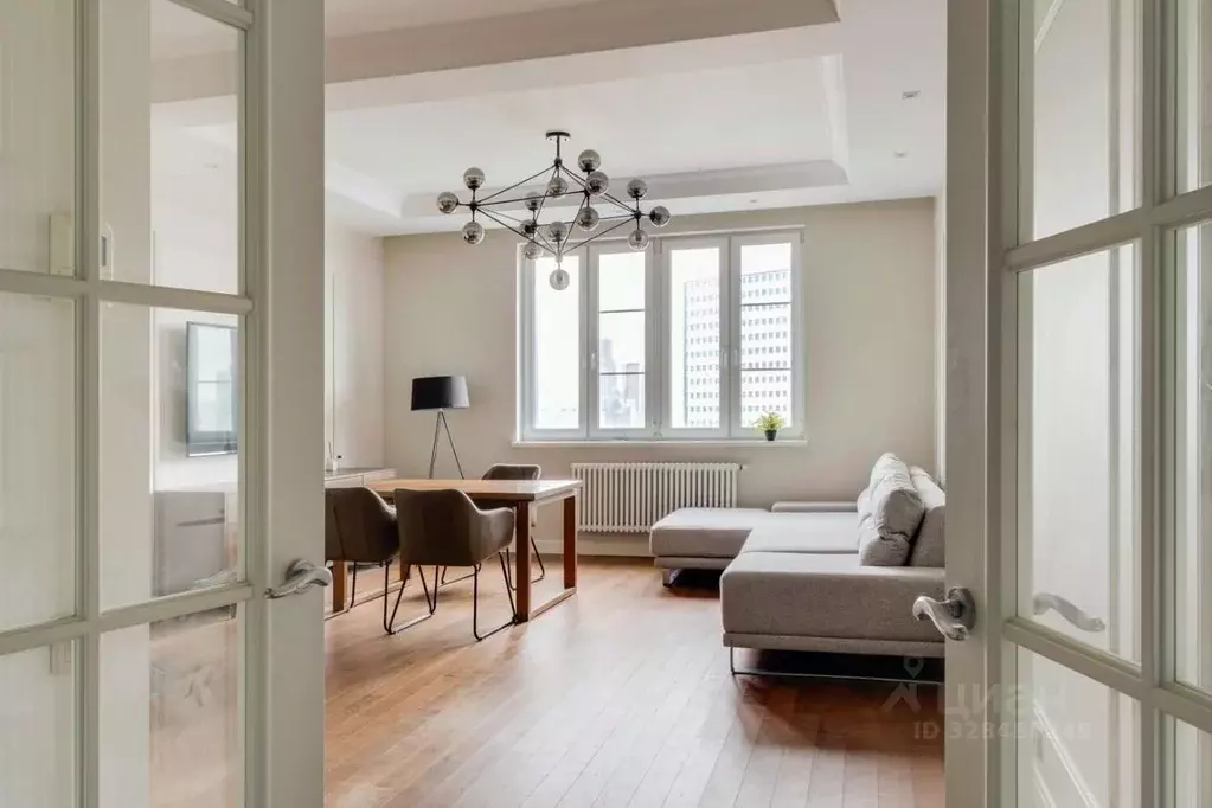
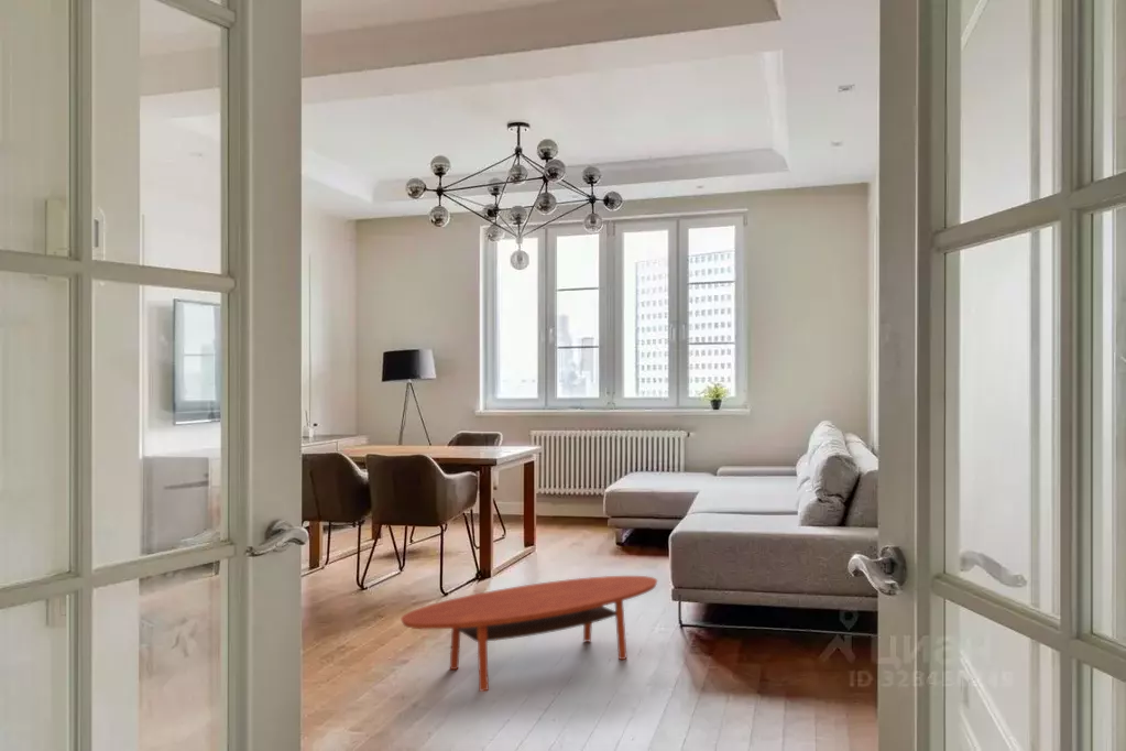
+ coffee table [400,575,658,693]
